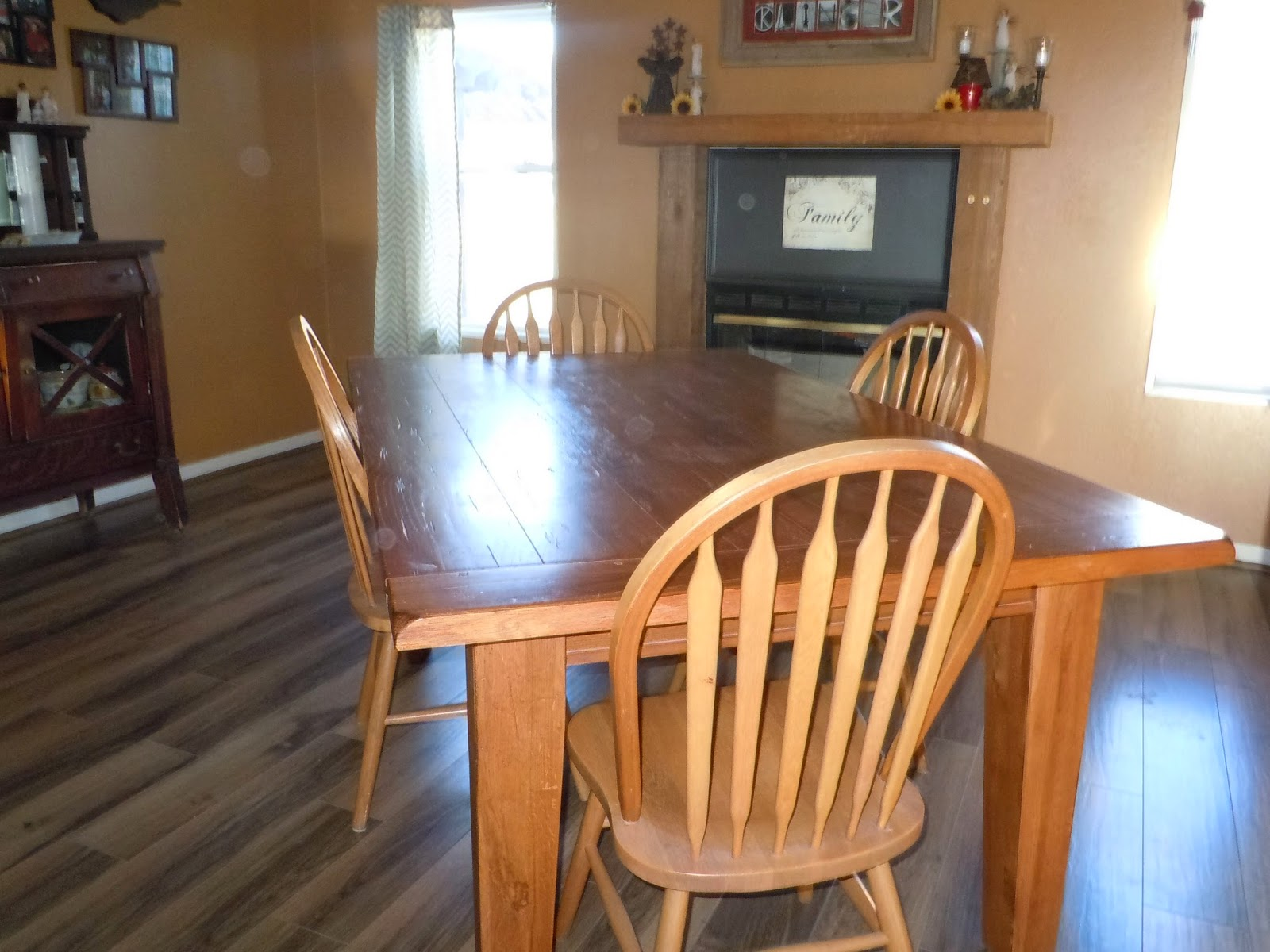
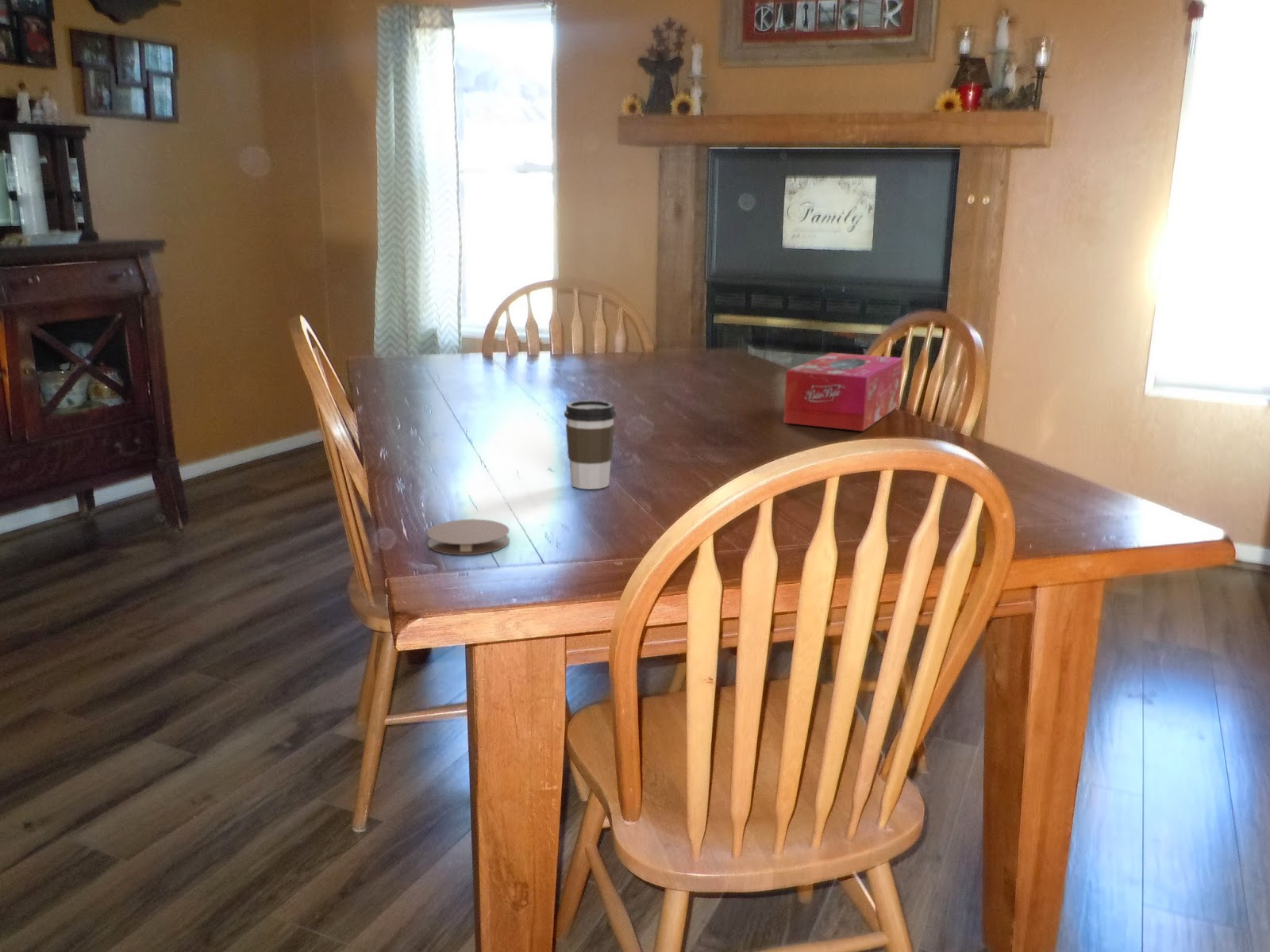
+ coffee cup [564,400,617,490]
+ tissue box [783,352,904,432]
+ coaster [426,518,510,556]
